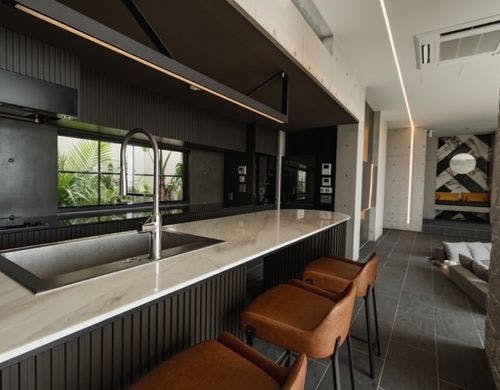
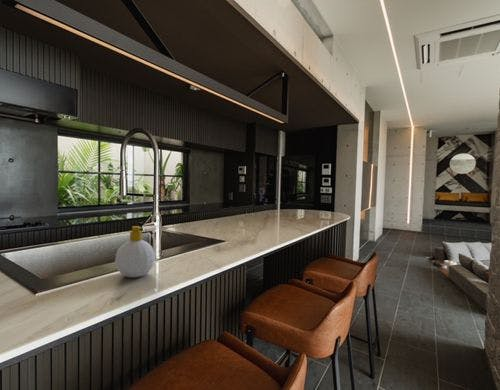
+ soap bottle [114,225,156,279]
